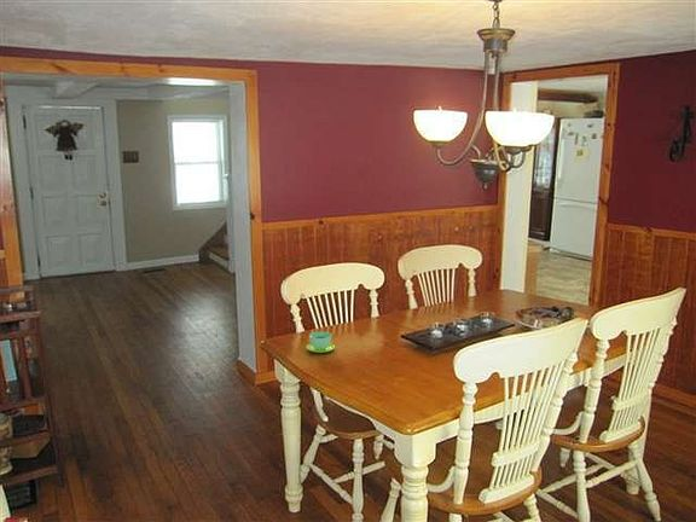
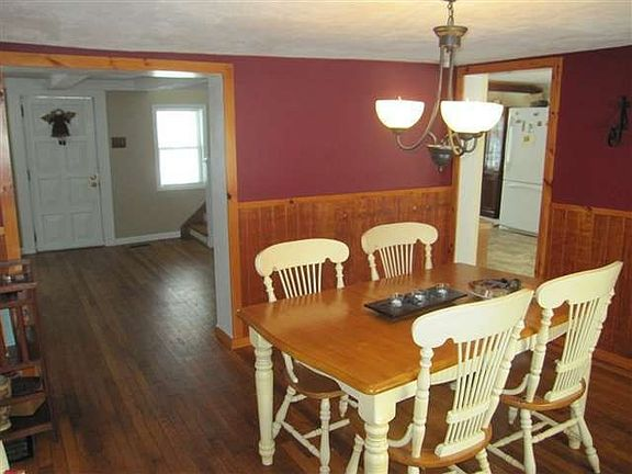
- cup [306,331,336,354]
